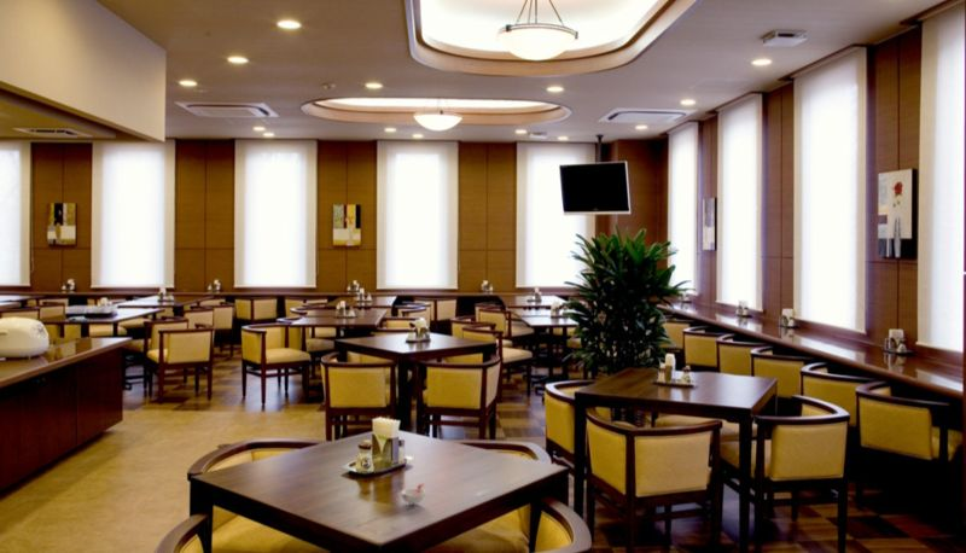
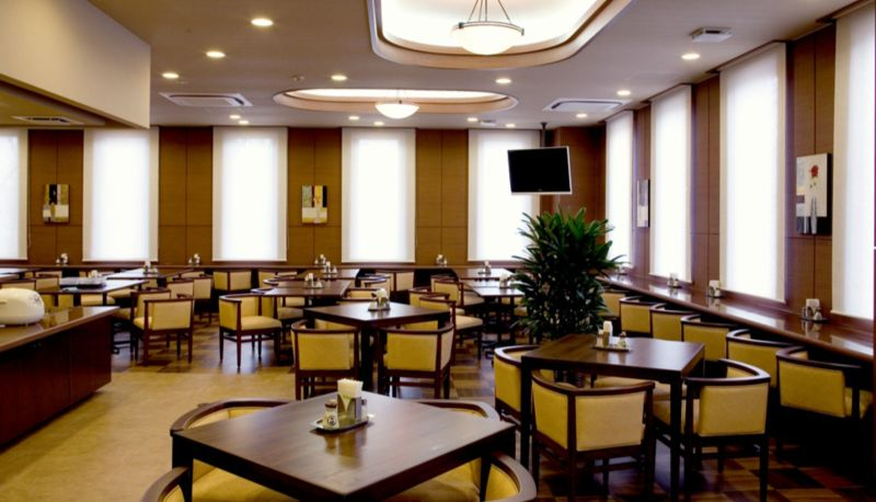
- cup [400,482,426,506]
